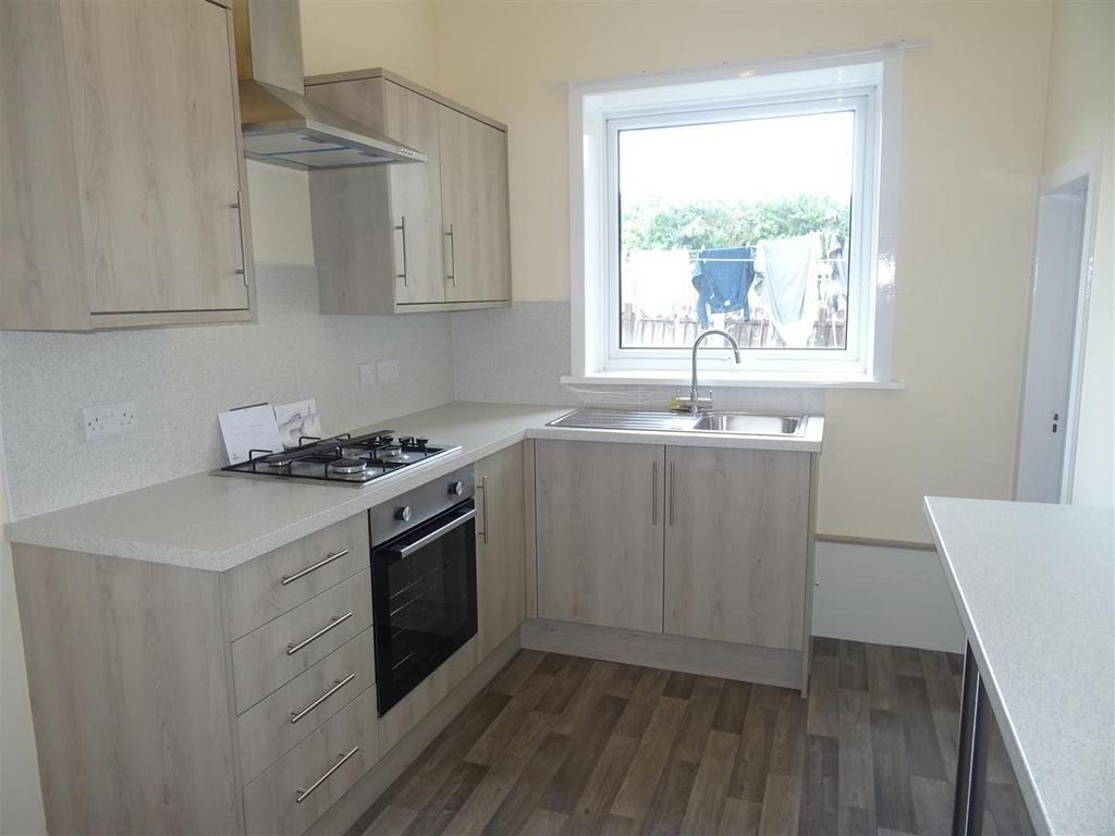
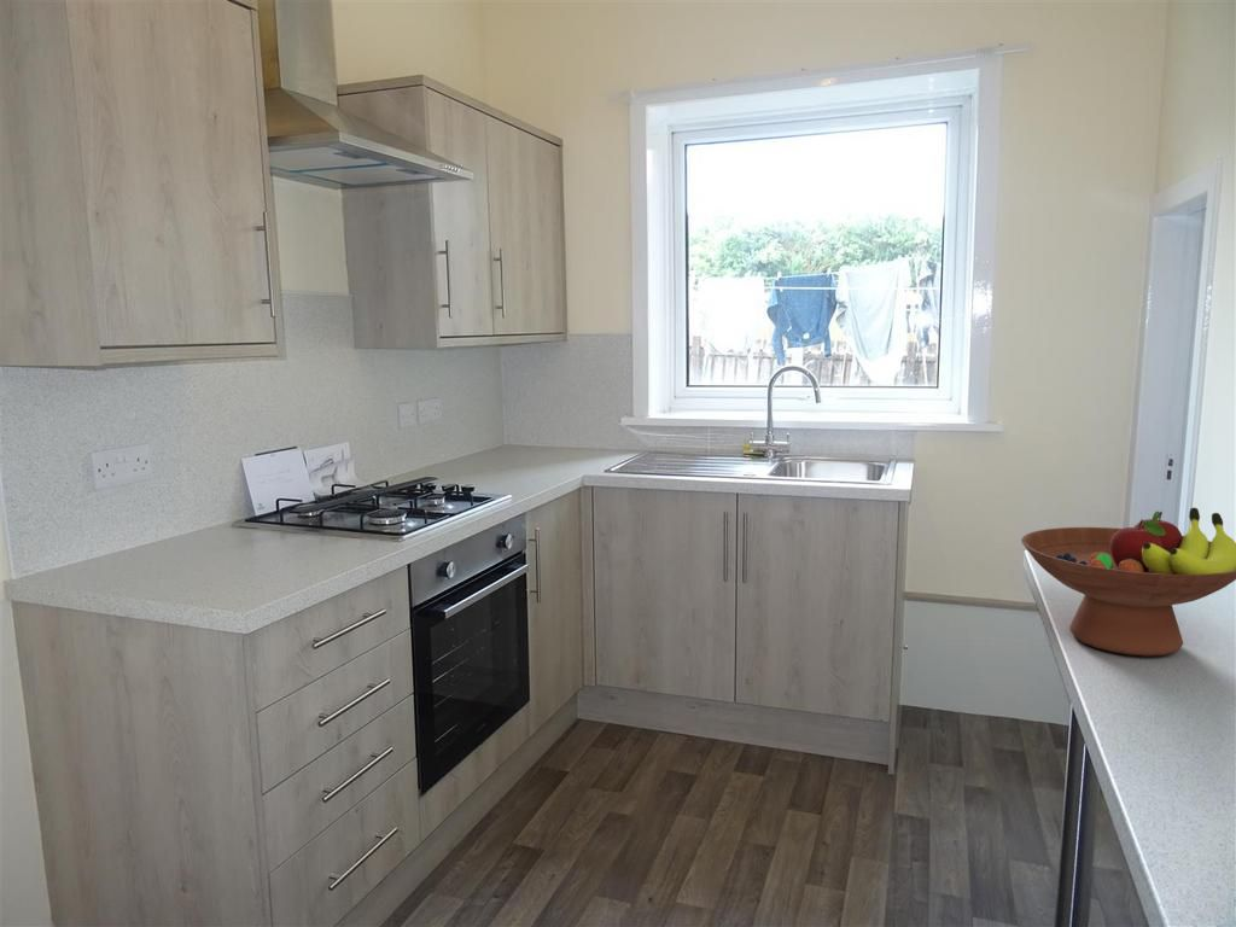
+ fruit bowl [1020,507,1236,657]
